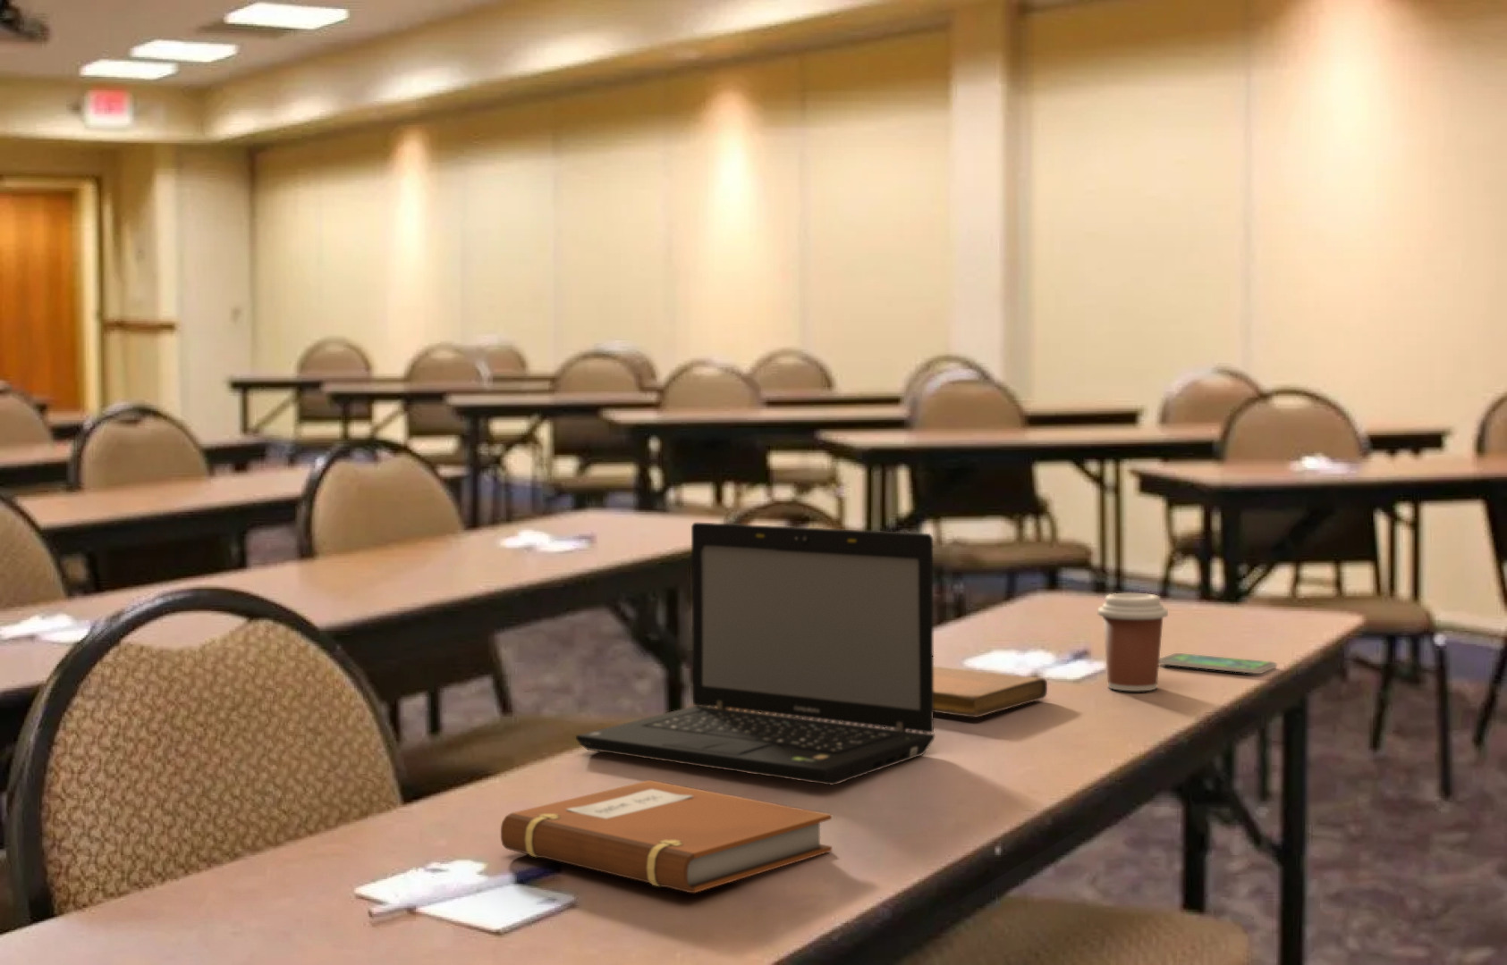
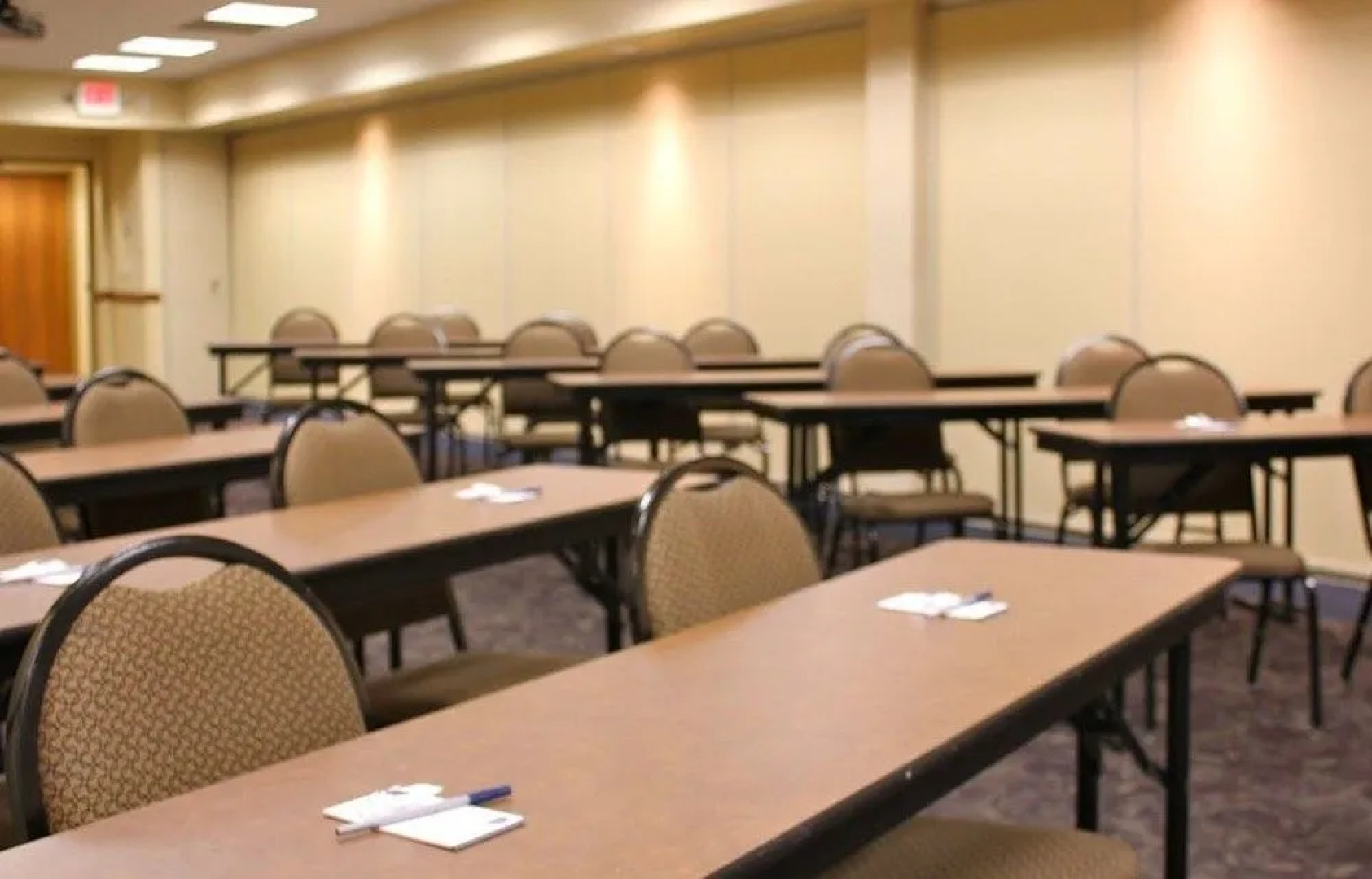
- coffee cup [1097,593,1169,692]
- notebook [934,665,1048,718]
- smartphone [1159,652,1279,674]
- laptop [576,521,937,786]
- notebook [500,779,833,894]
